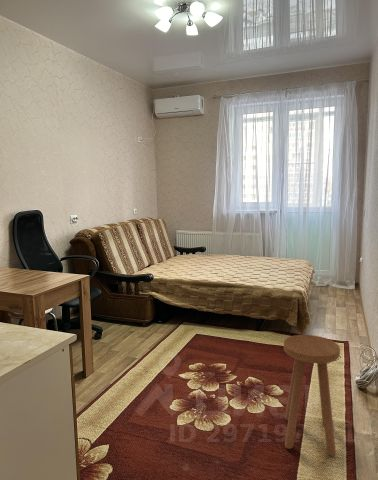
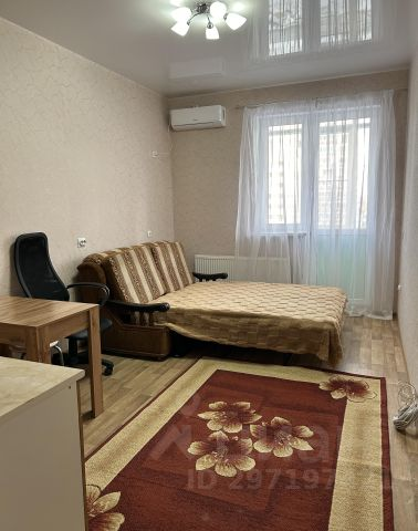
- stool [283,334,341,457]
